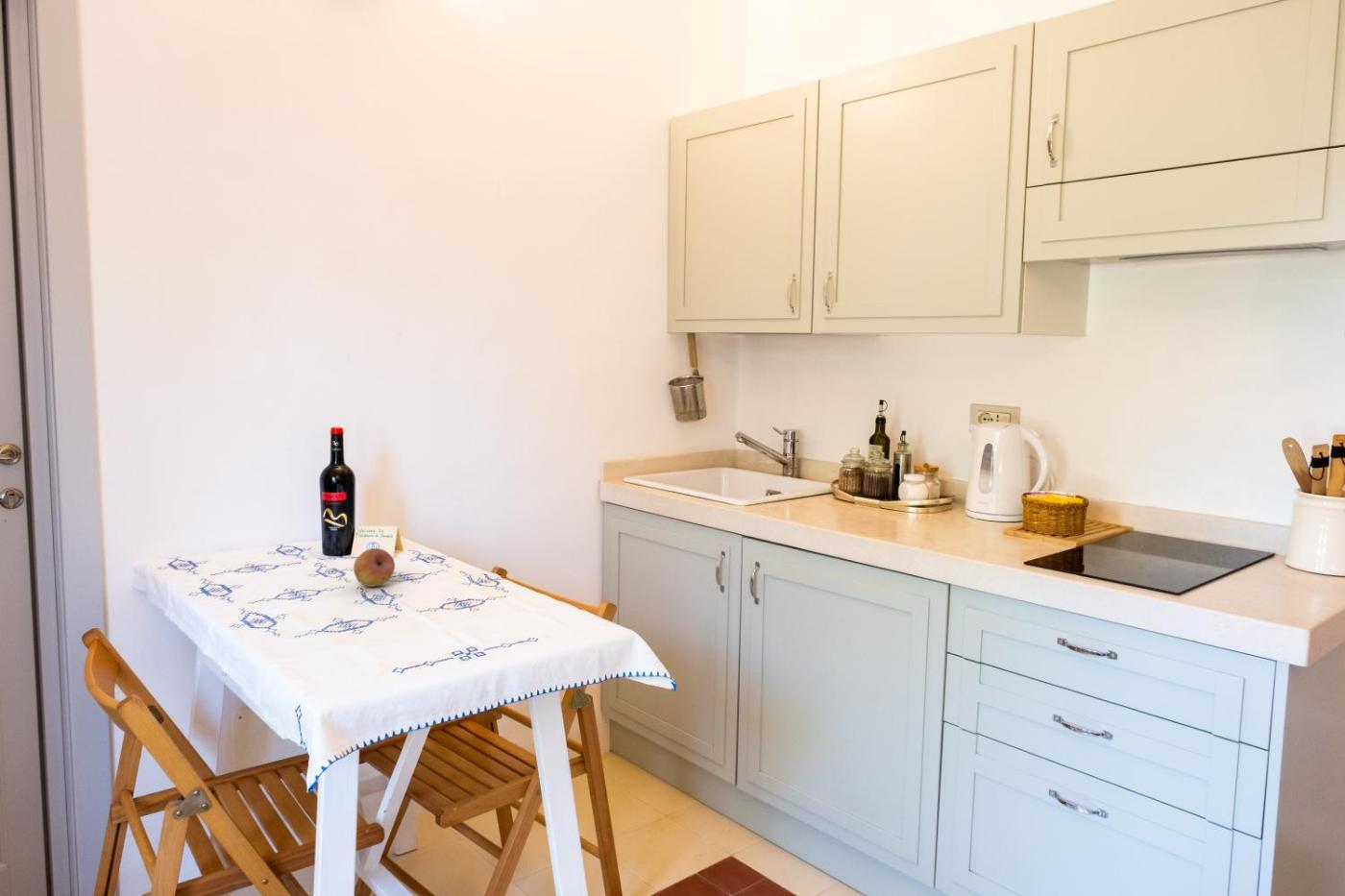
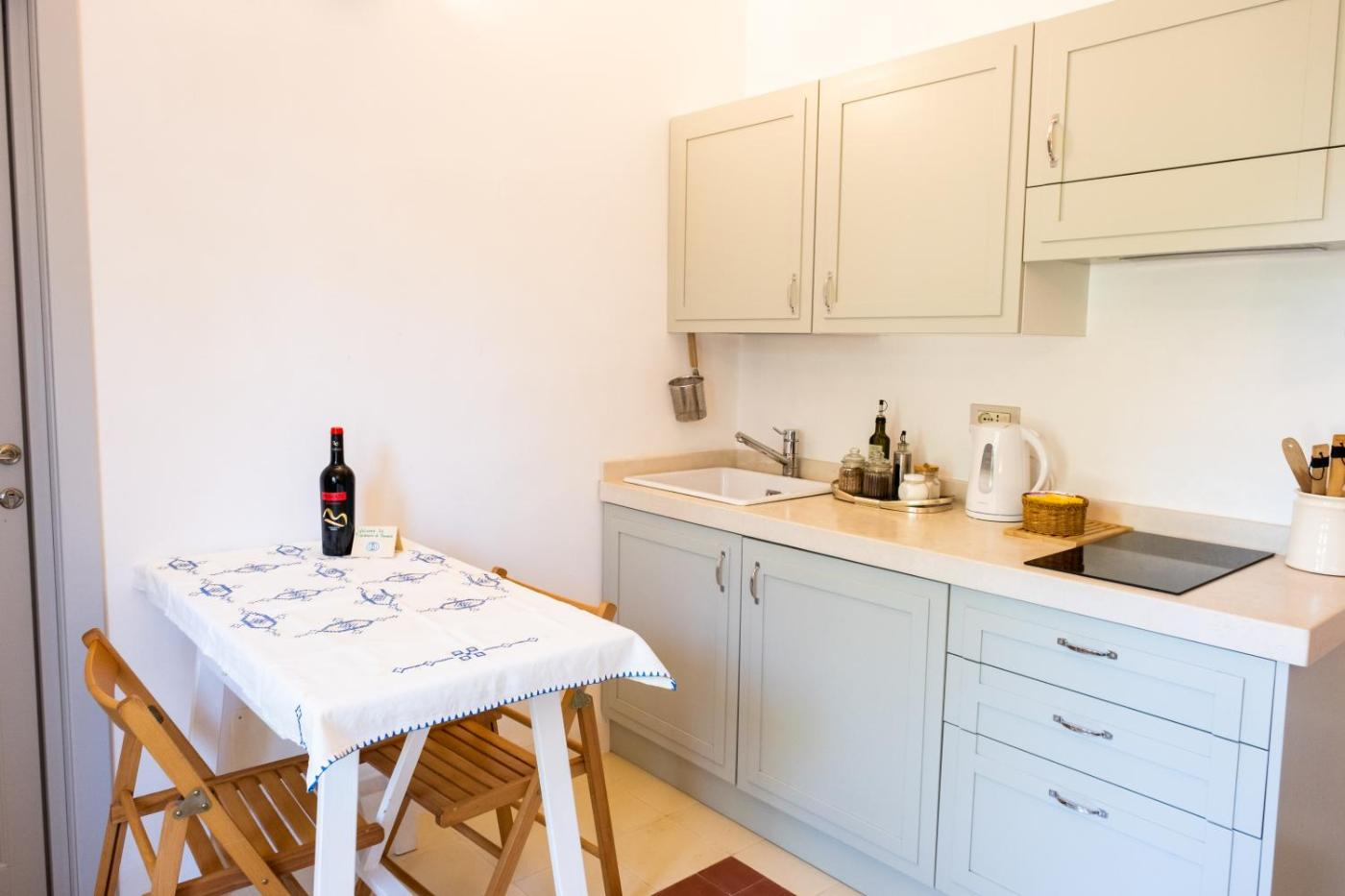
- fruit [353,547,396,588]
